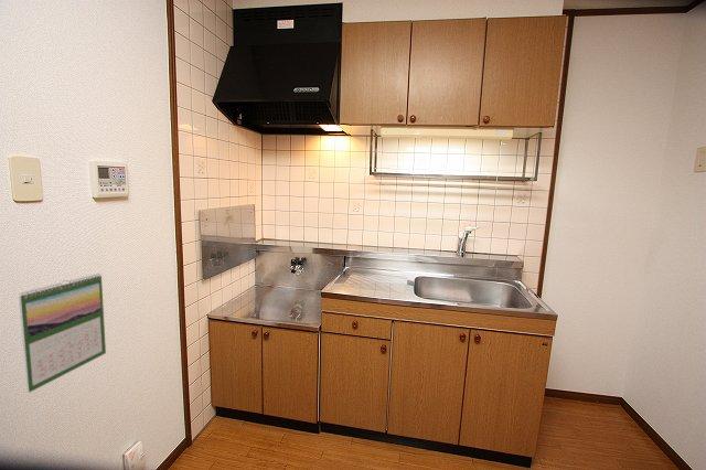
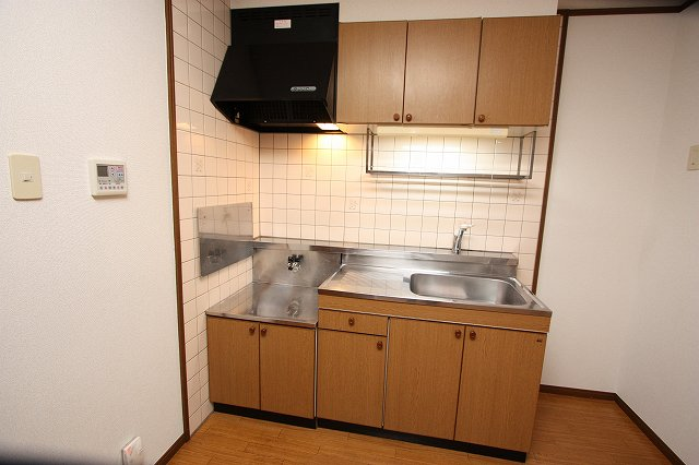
- calendar [18,273,107,394]
